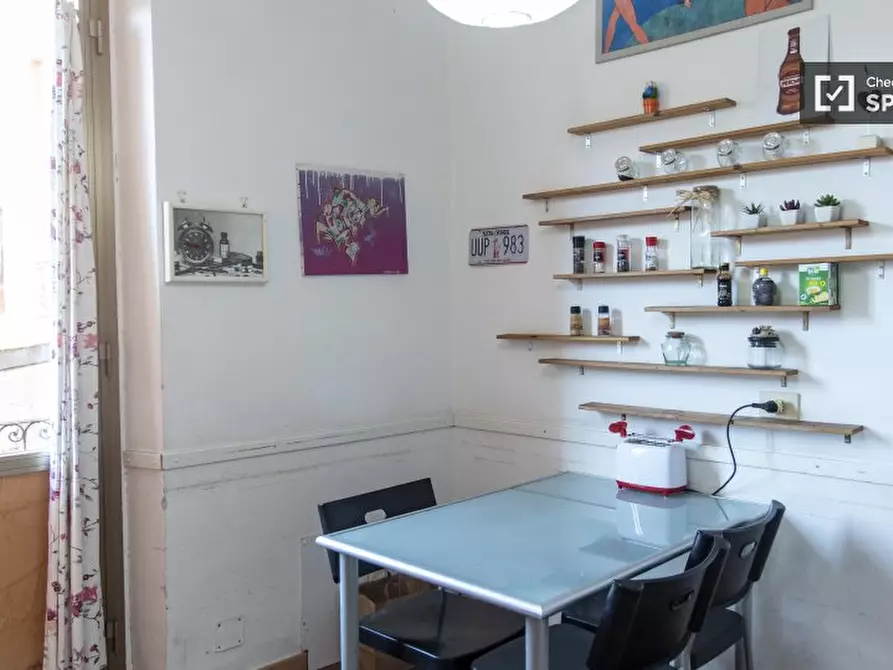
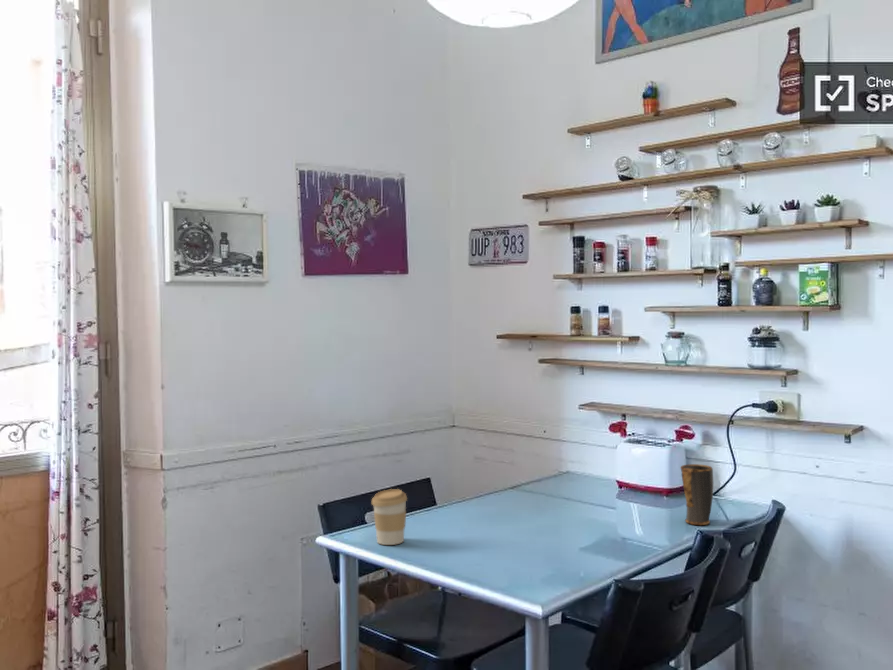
+ coffee cup [371,488,408,546]
+ mug [679,463,714,526]
